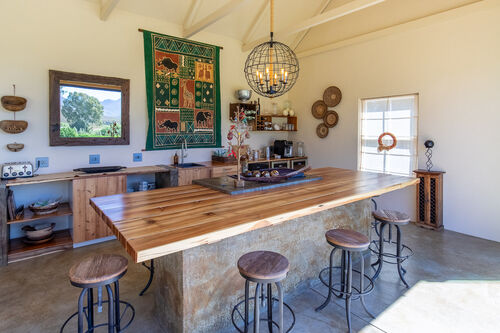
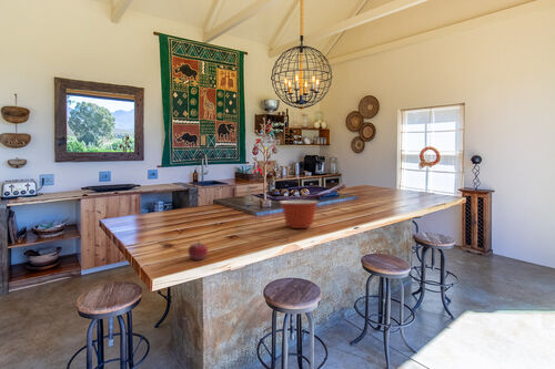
+ fruit [188,239,209,262]
+ mixing bowl [279,199,321,229]
